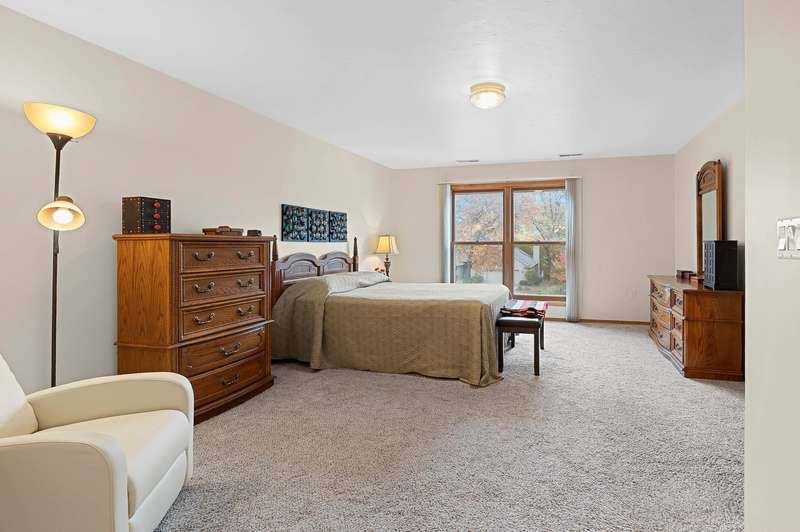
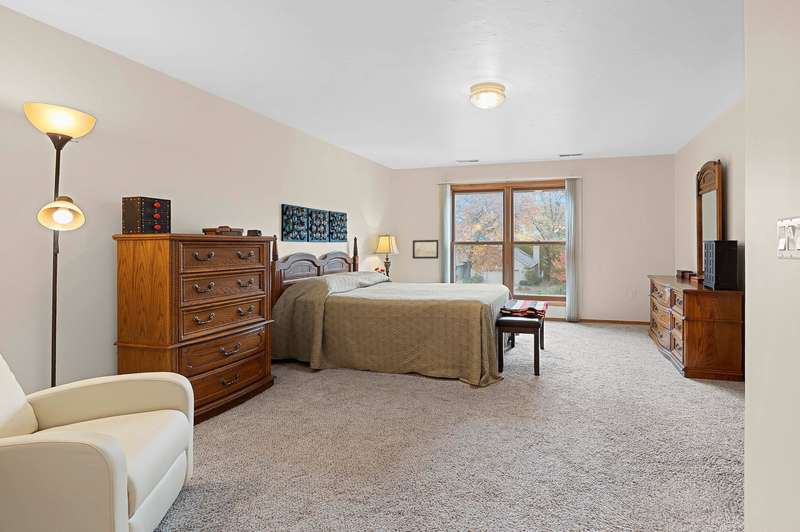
+ wall art [412,239,439,260]
